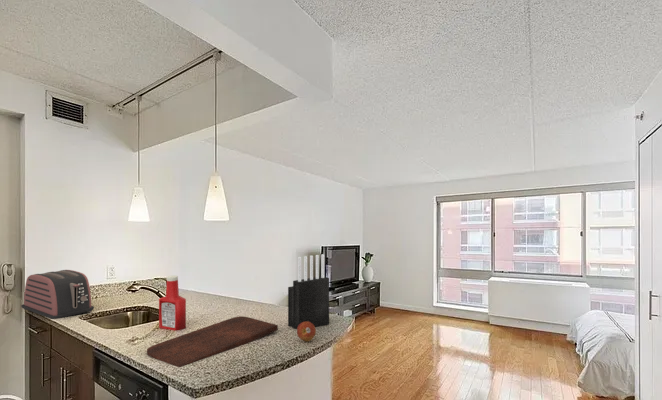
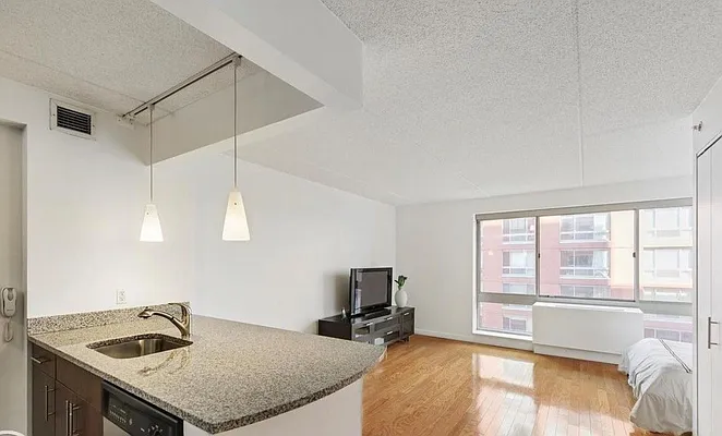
- toaster [20,269,95,320]
- cutting board [146,315,279,368]
- knife block [287,253,330,330]
- soap bottle [158,275,187,332]
- fruit [296,321,317,342]
